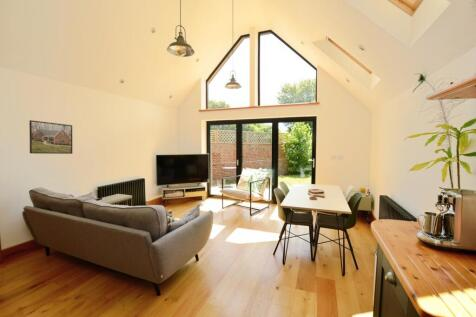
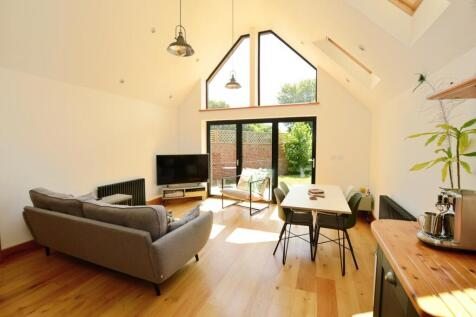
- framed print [28,119,73,155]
